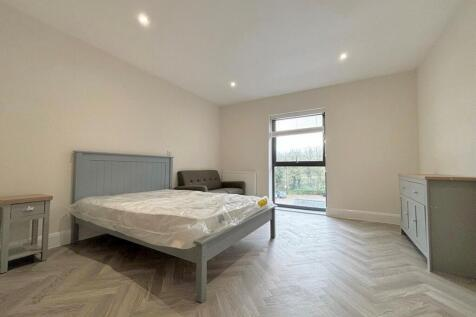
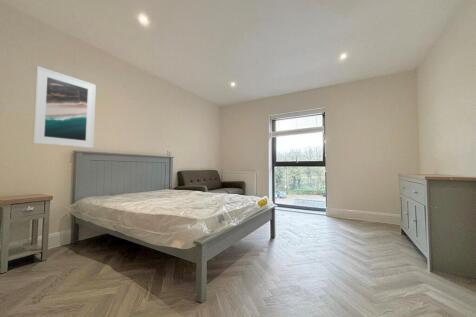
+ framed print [32,65,97,149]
